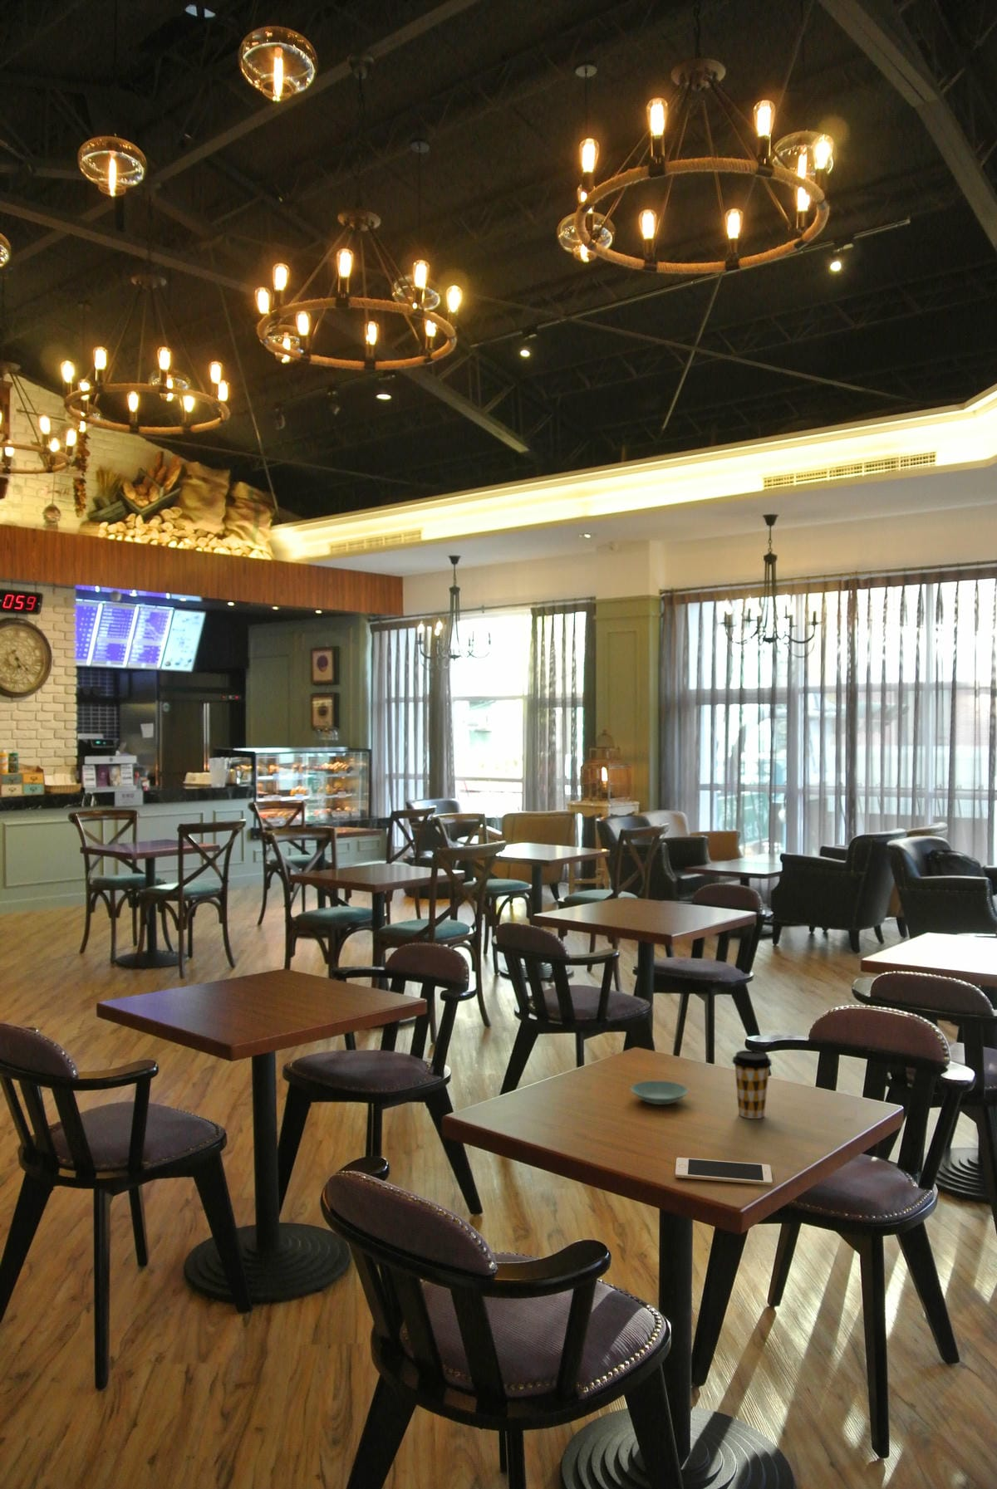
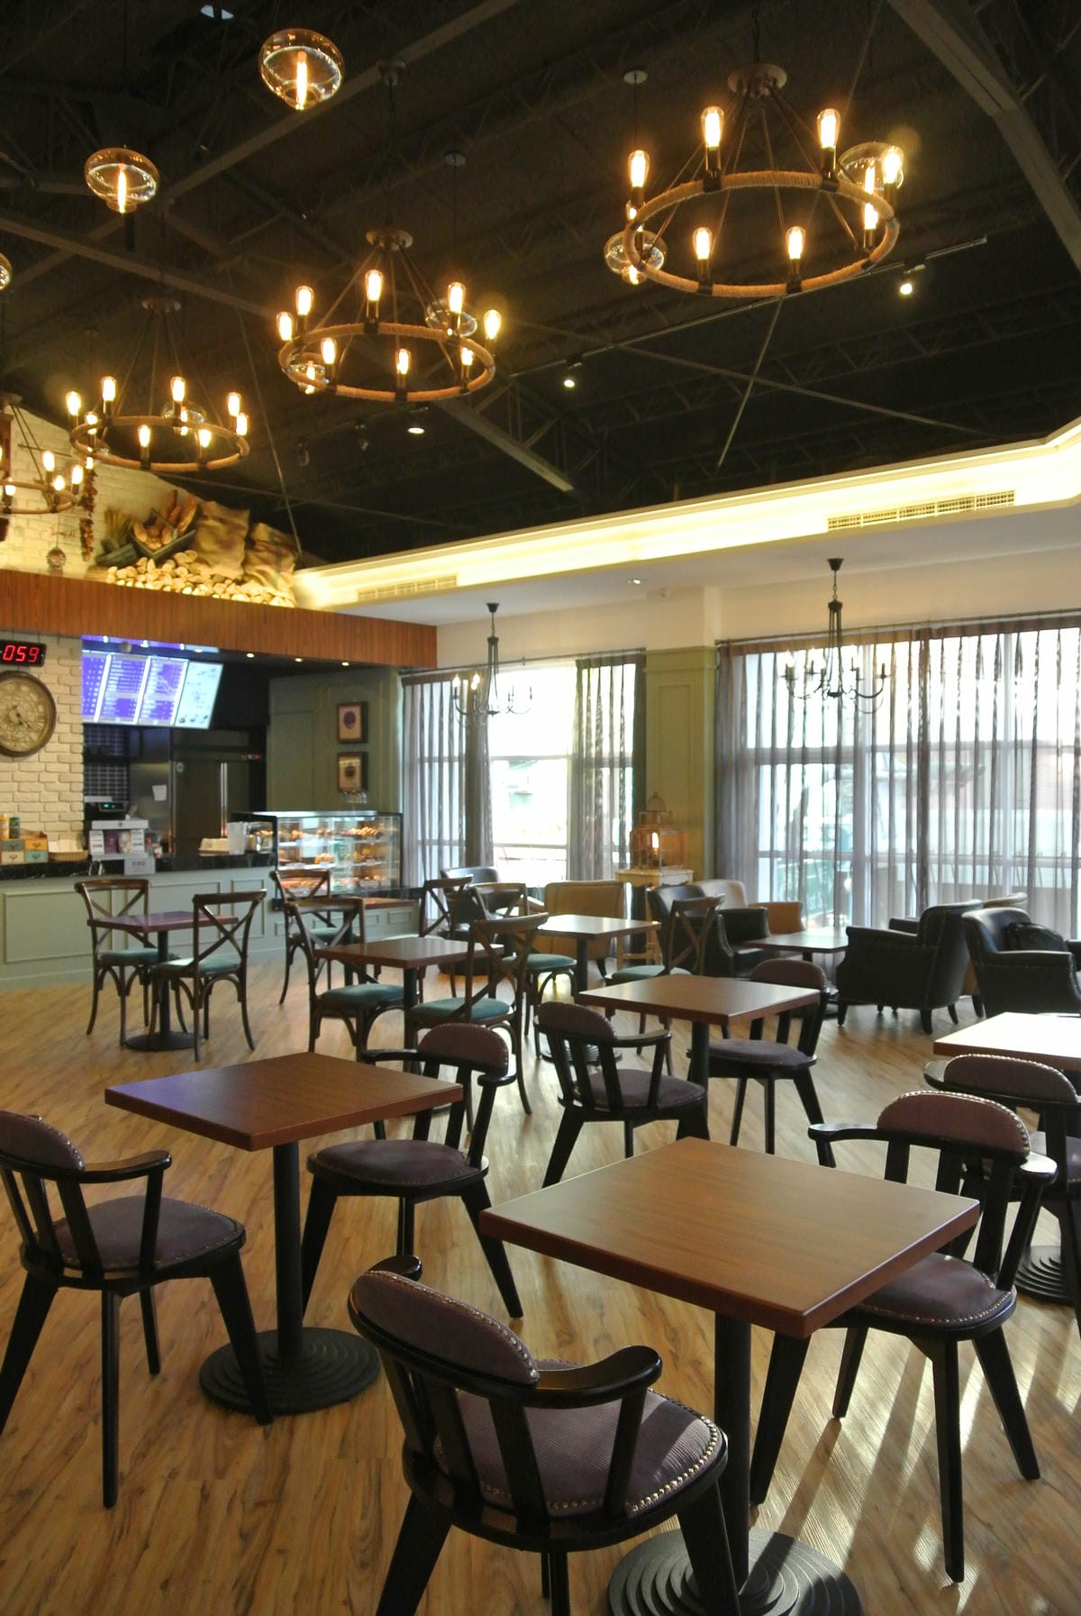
- cell phone [674,1157,773,1185]
- saucer [630,1080,689,1105]
- coffee cup [731,1050,772,1120]
